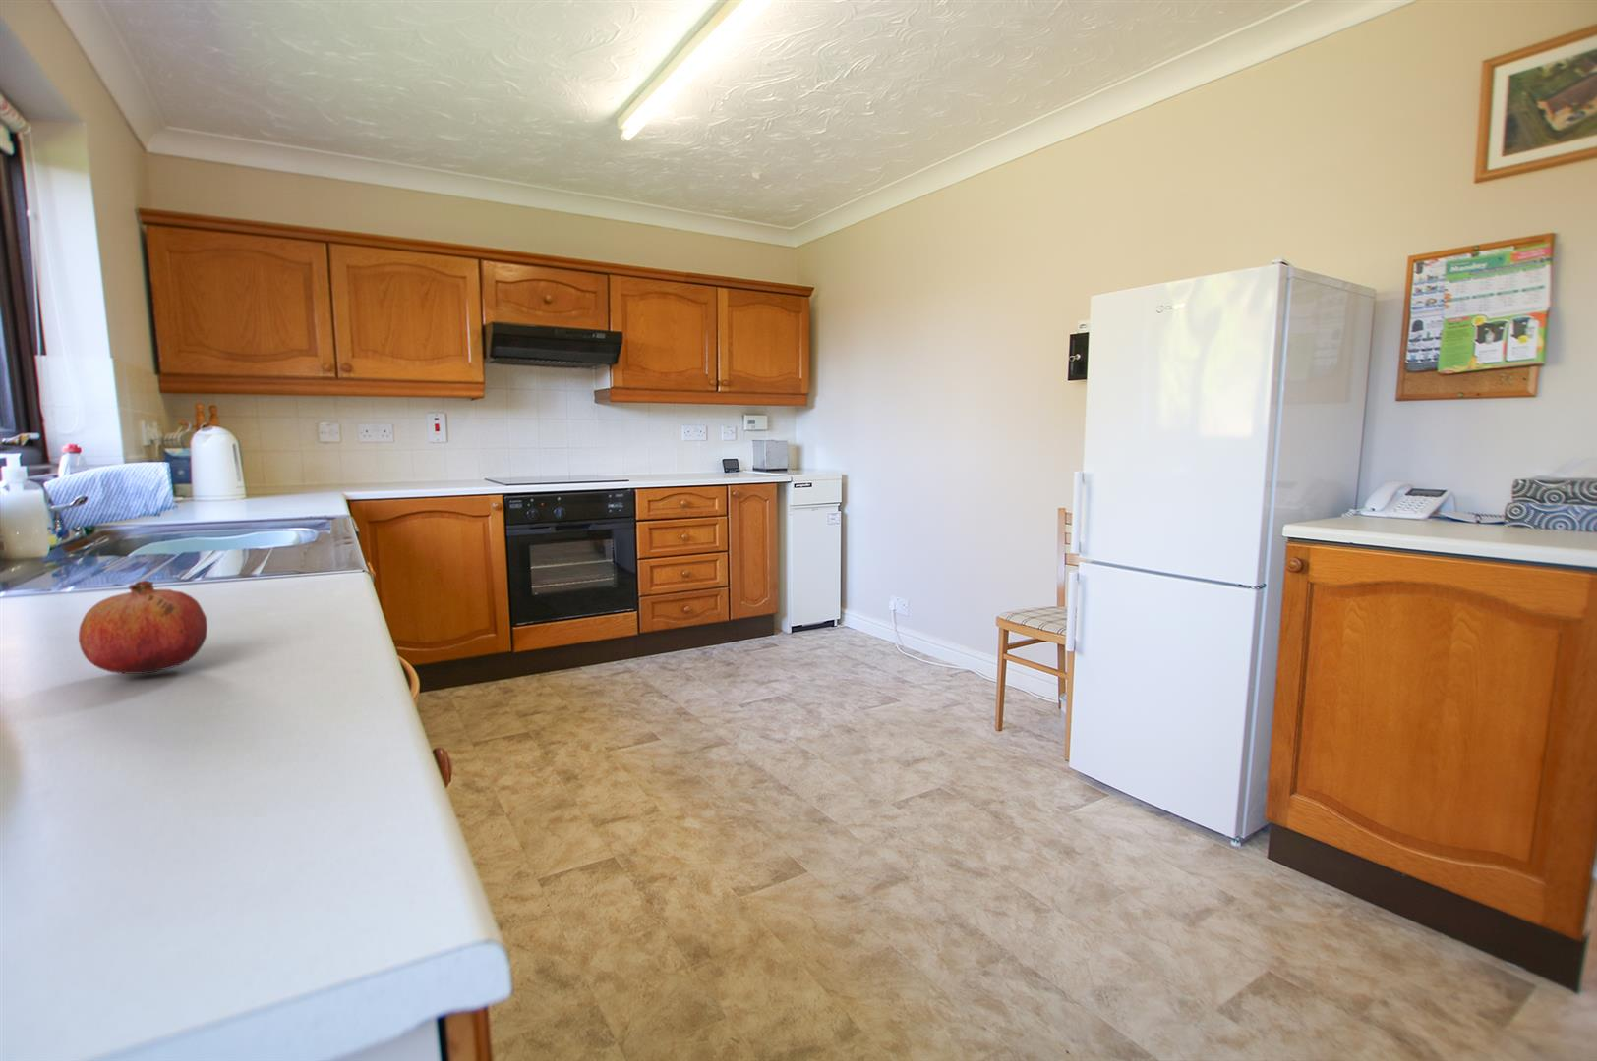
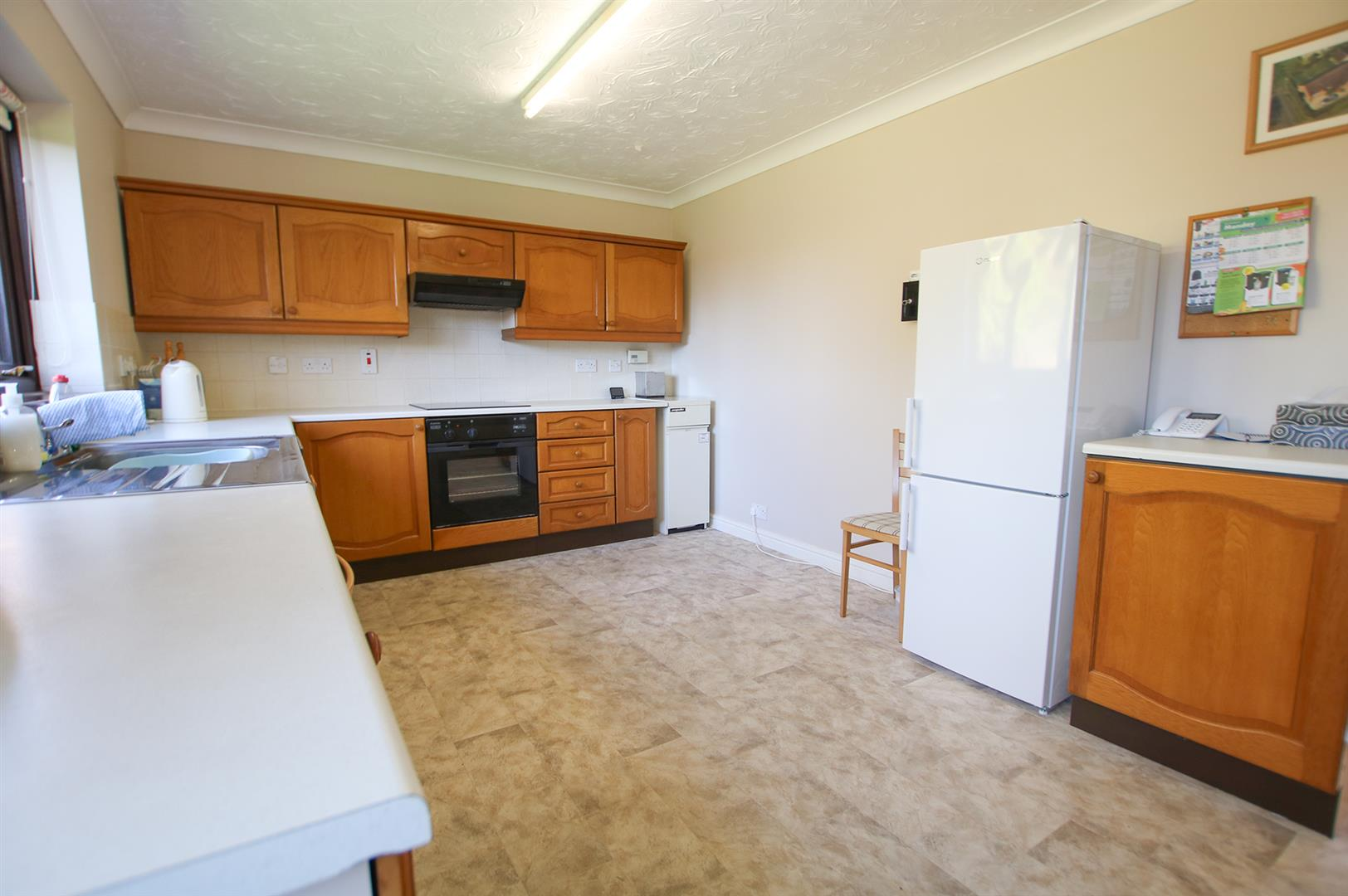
- fruit [78,579,209,675]
